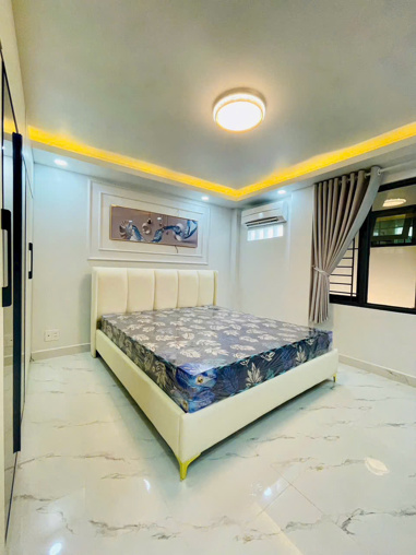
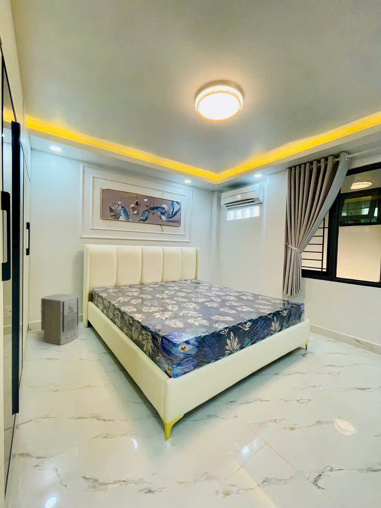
+ air purifier [40,293,80,346]
